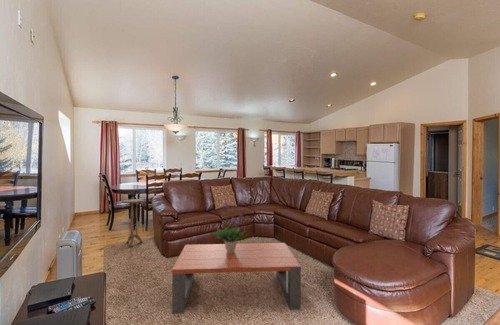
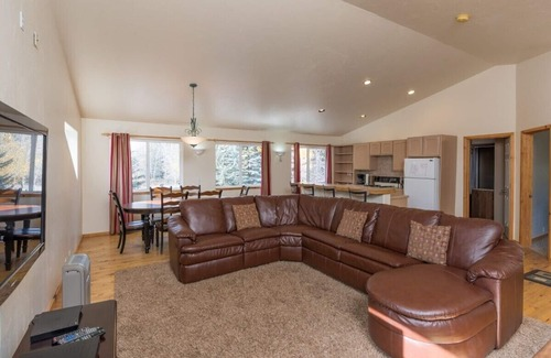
- potted plant [211,201,249,253]
- coffee table [171,242,302,315]
- side table [120,198,147,248]
